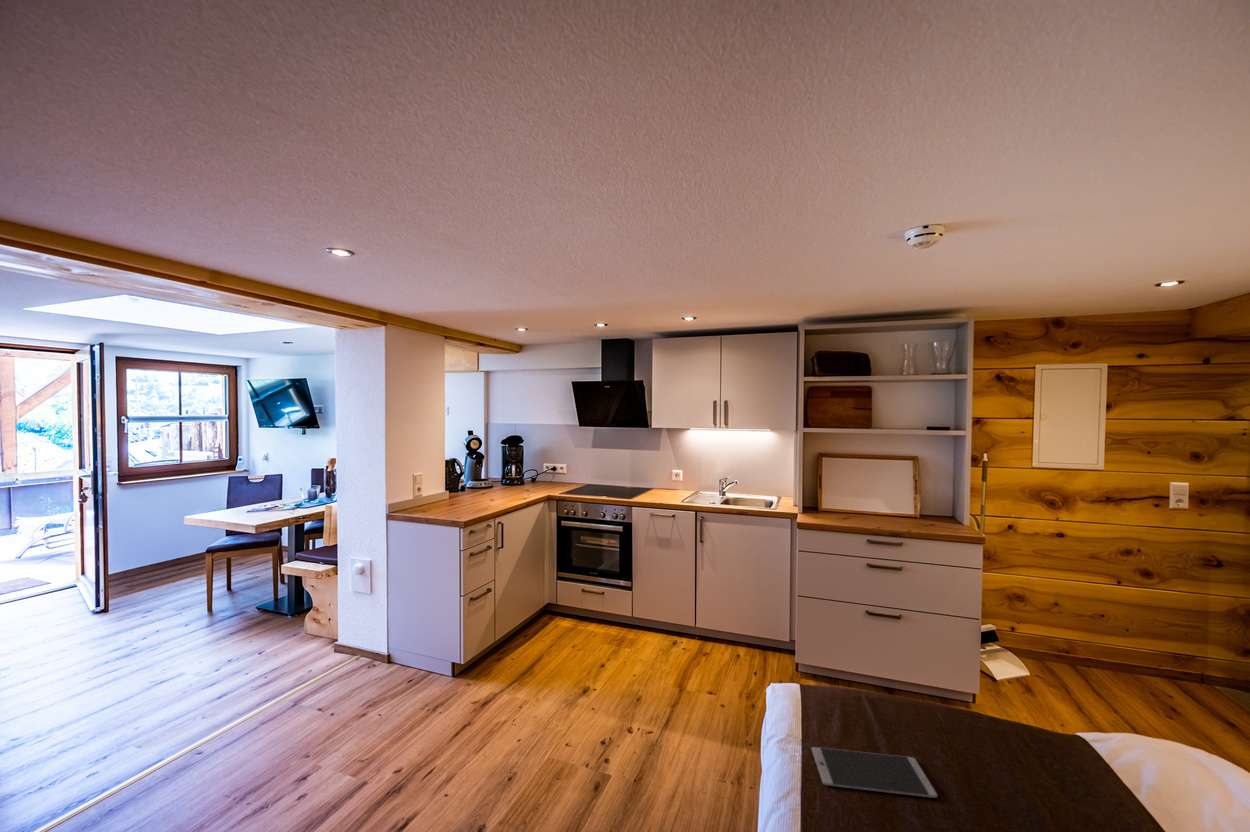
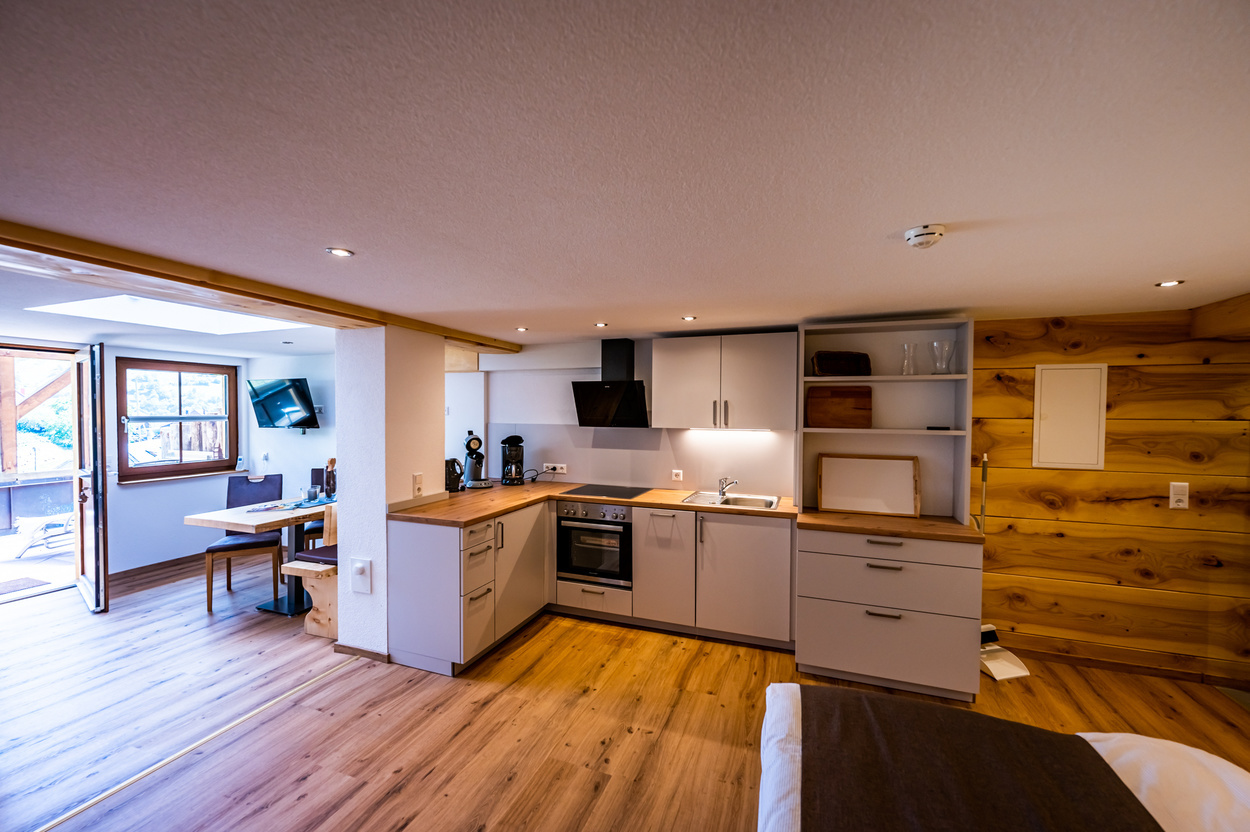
- tablet [811,746,938,799]
